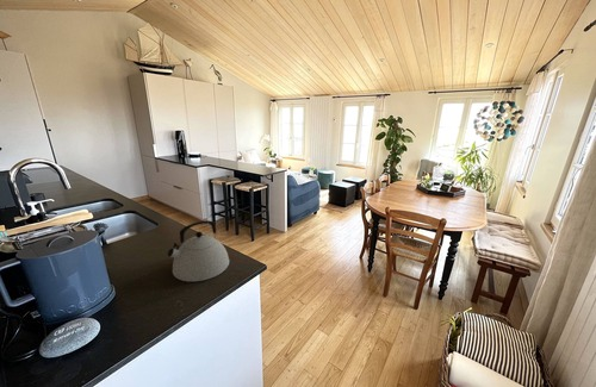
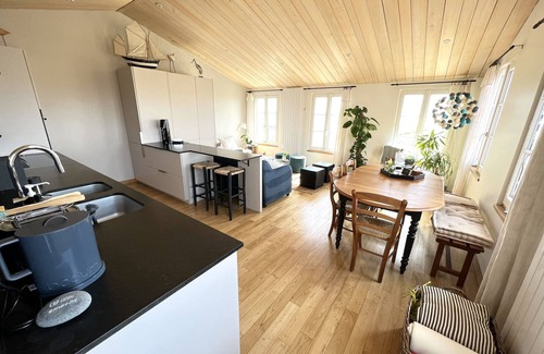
- kettle [167,219,230,282]
